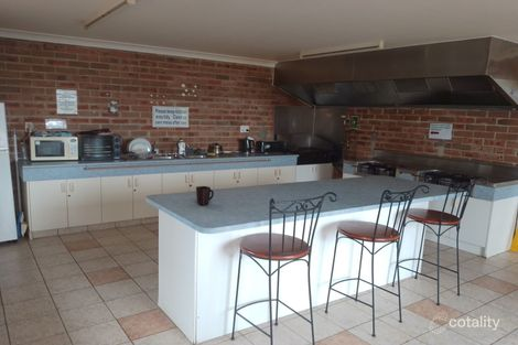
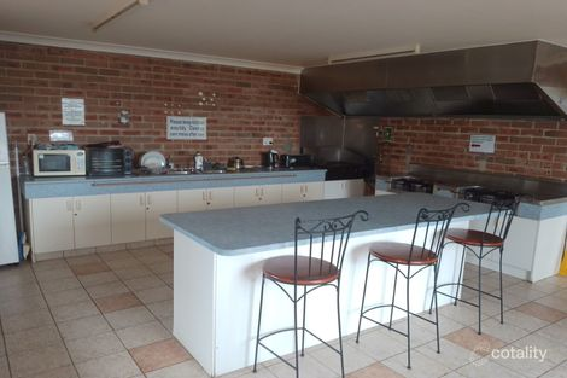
- mug [195,185,215,206]
